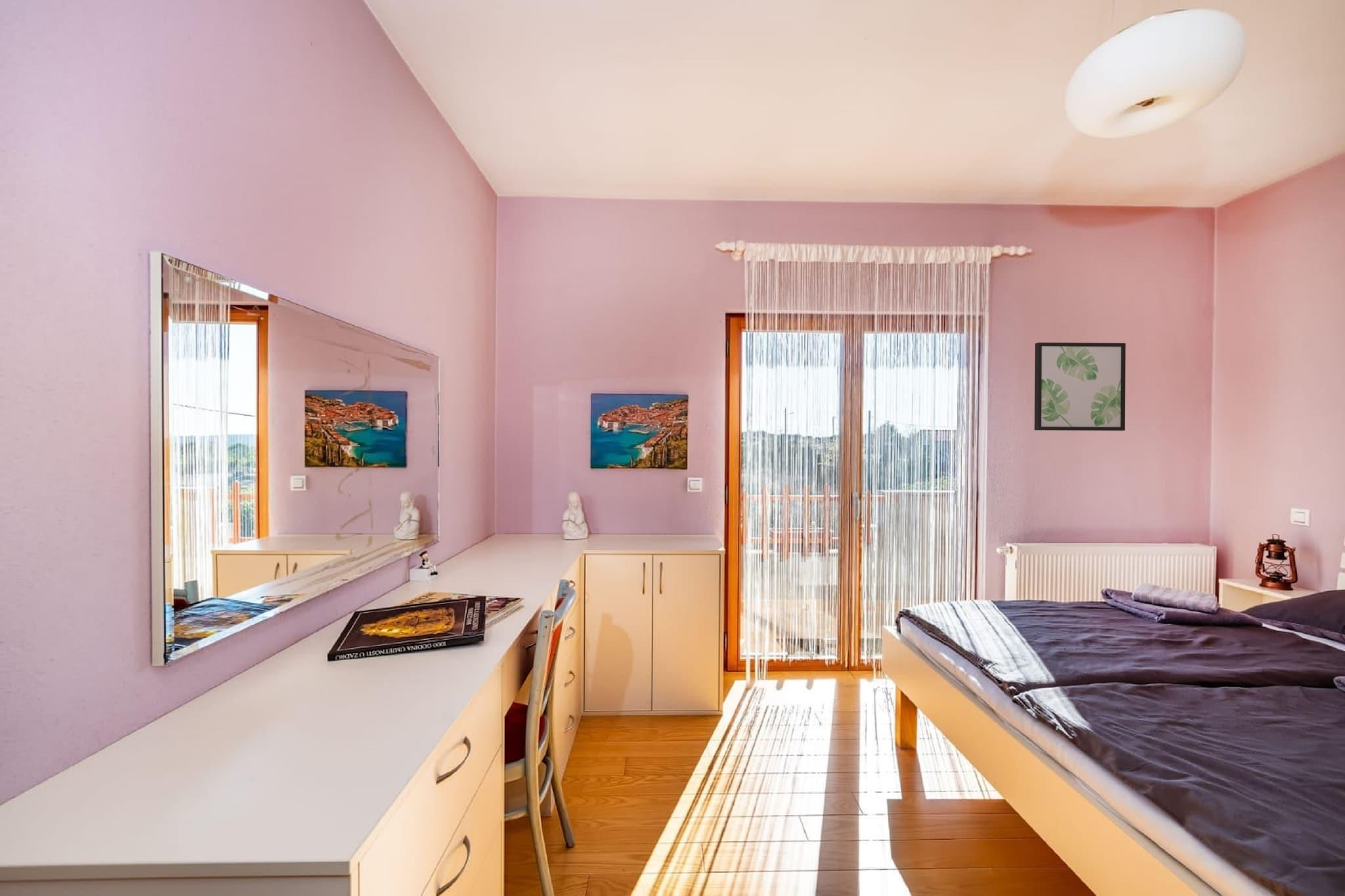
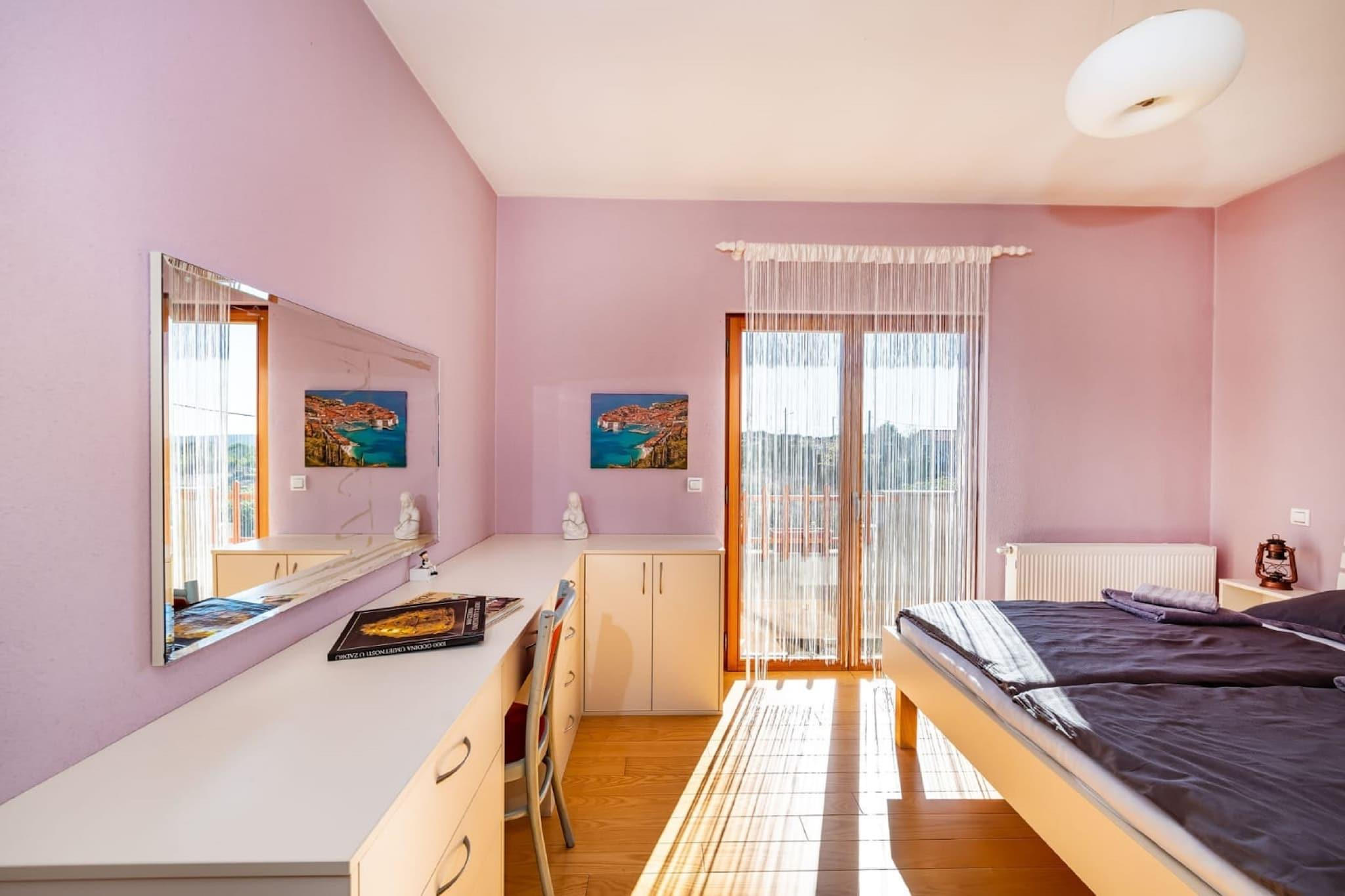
- wall art [1034,342,1126,431]
